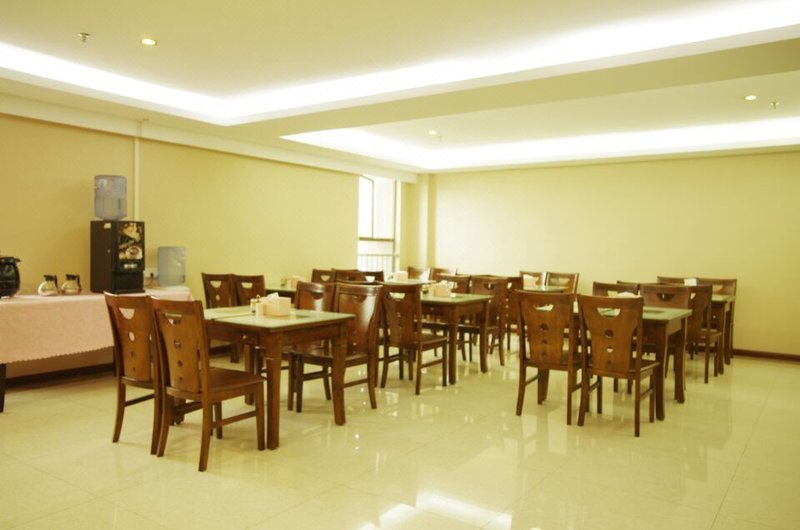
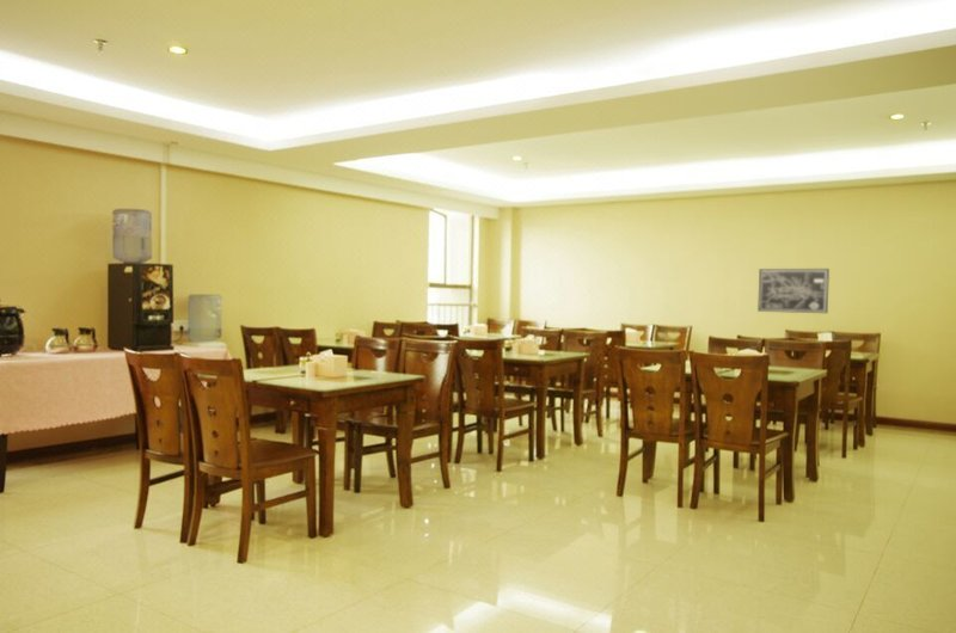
+ wall art [756,268,831,314]
